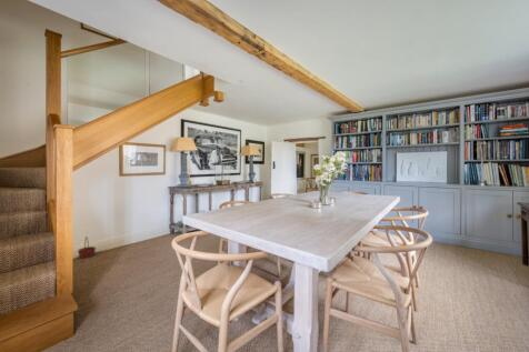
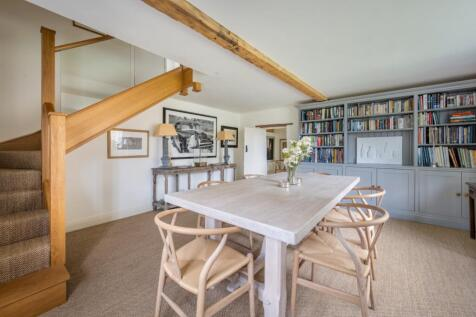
- basket [77,235,97,259]
